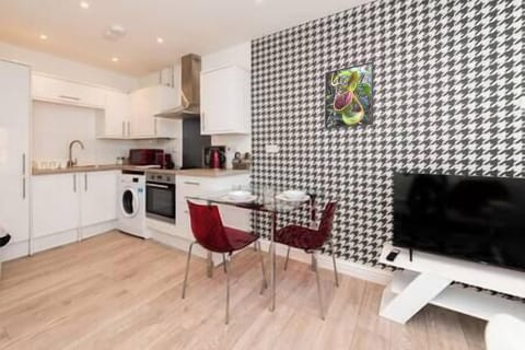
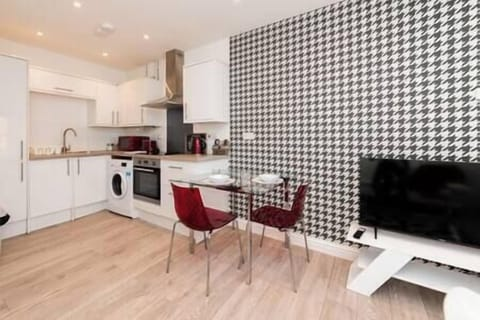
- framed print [324,60,375,130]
